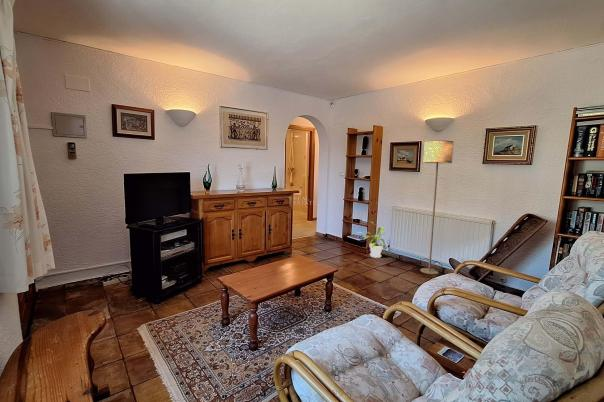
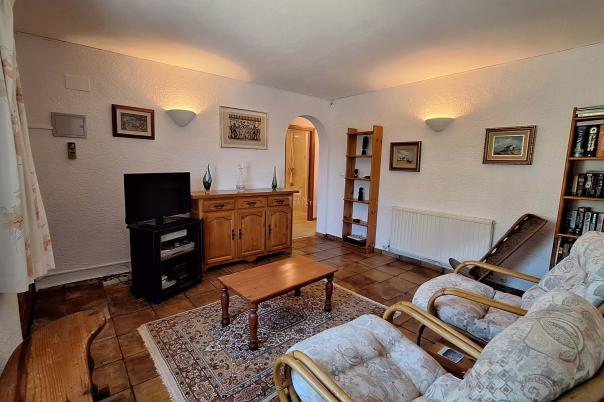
- floor lamp [419,140,455,275]
- house plant [358,220,387,259]
